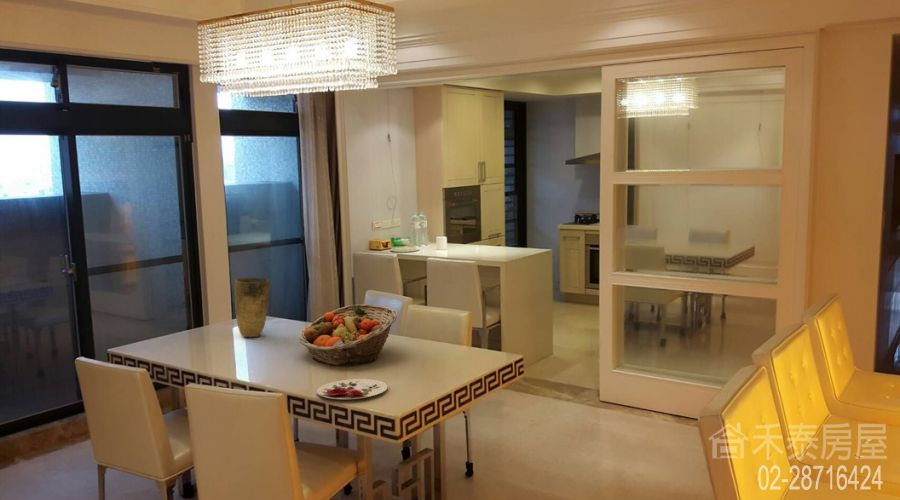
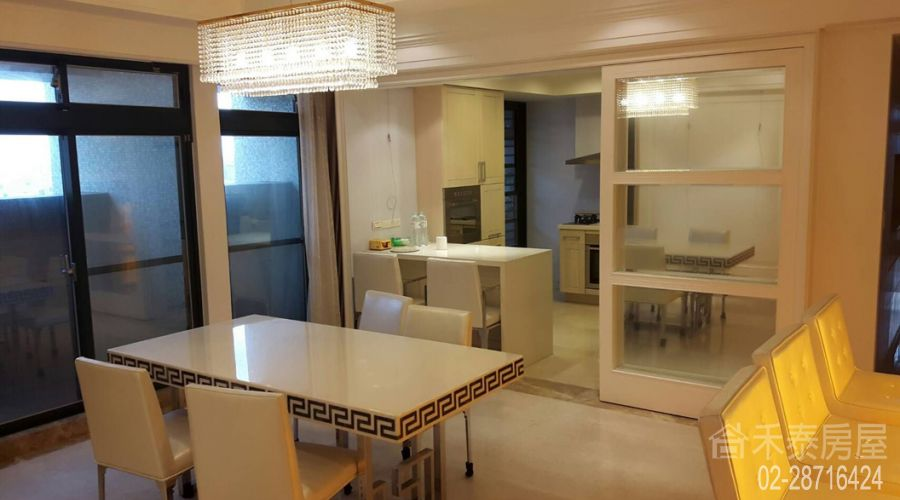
- plate [316,378,388,400]
- vase [233,277,271,338]
- fruit basket [298,303,398,366]
